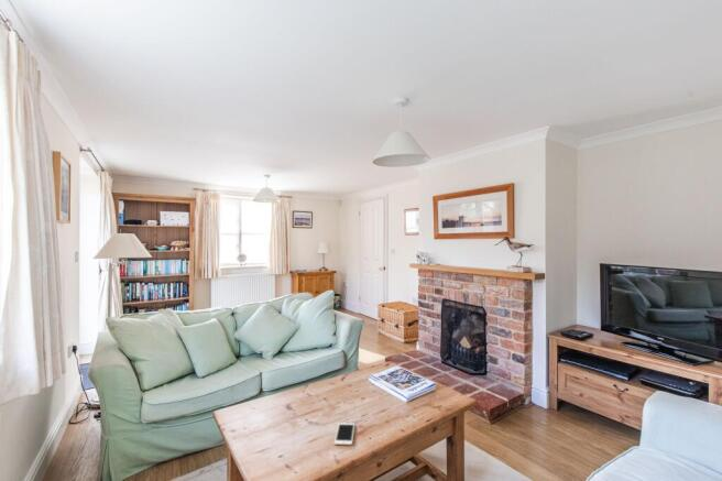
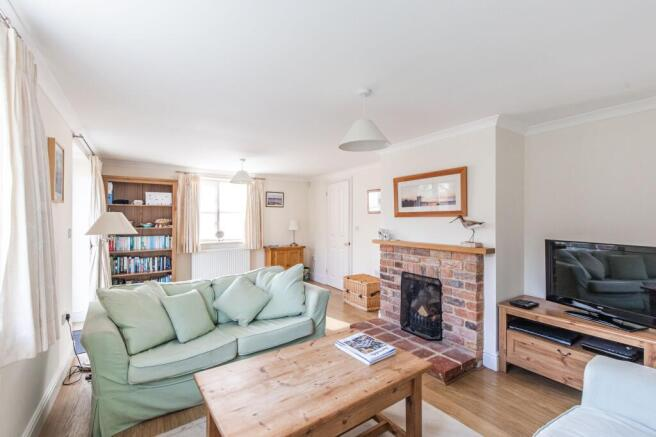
- cell phone [333,422,355,446]
